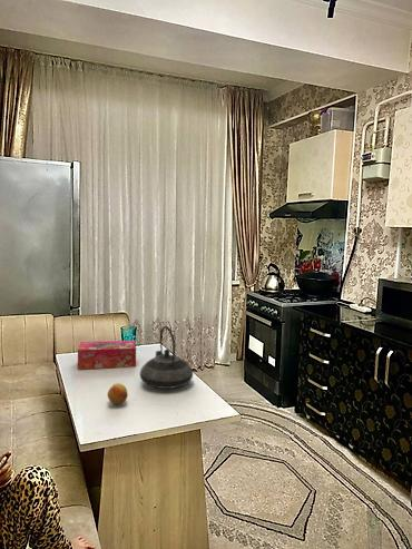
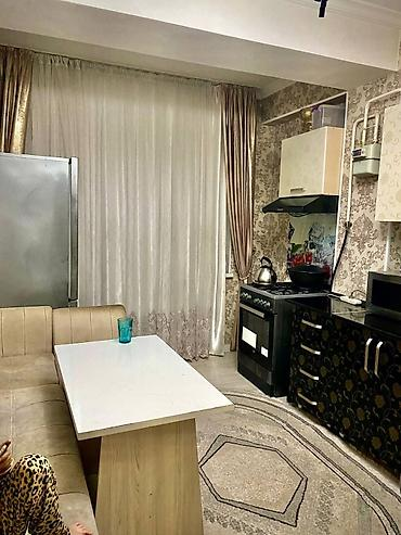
- tissue box [77,340,137,370]
- teapot [139,325,194,390]
- fruit [107,382,129,405]
